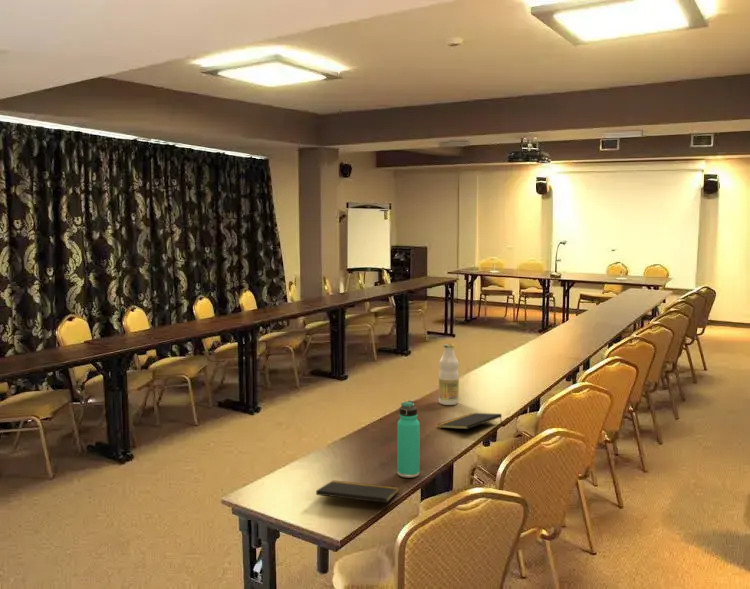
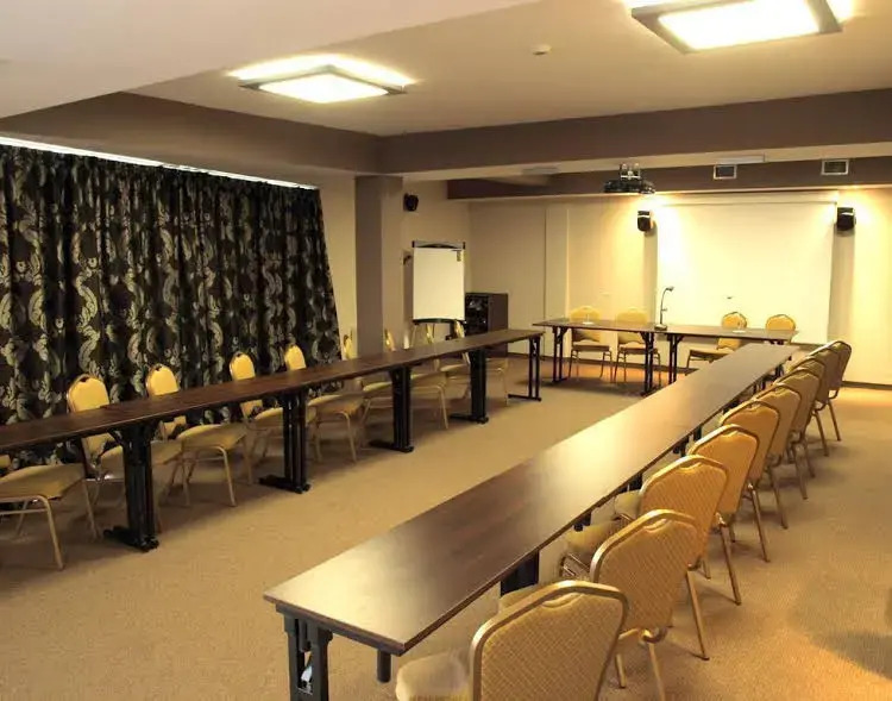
- bottle [438,343,460,406]
- notepad [436,412,503,430]
- thermos bottle [397,400,421,479]
- notepad [315,479,400,511]
